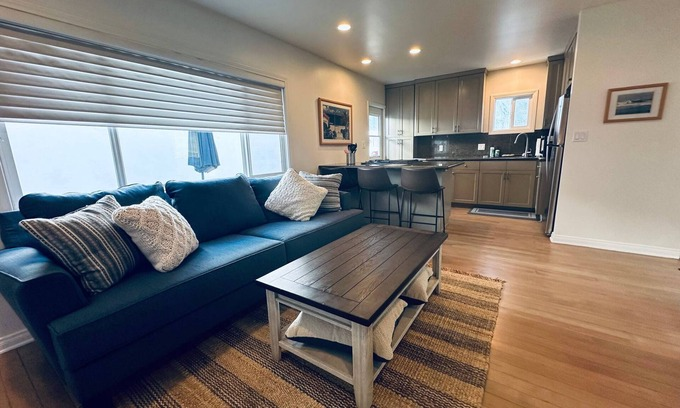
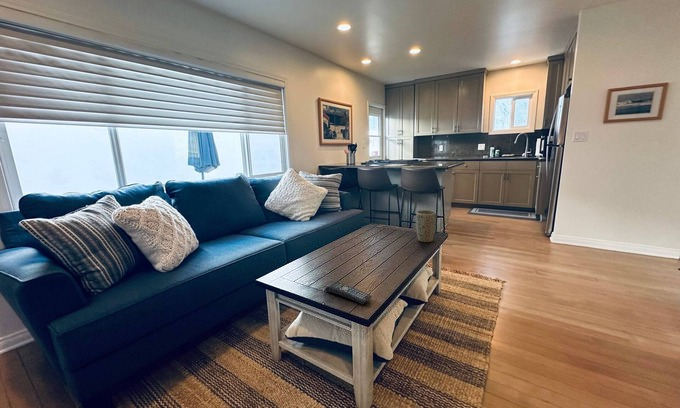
+ remote control [324,281,373,305]
+ plant pot [415,209,437,243]
